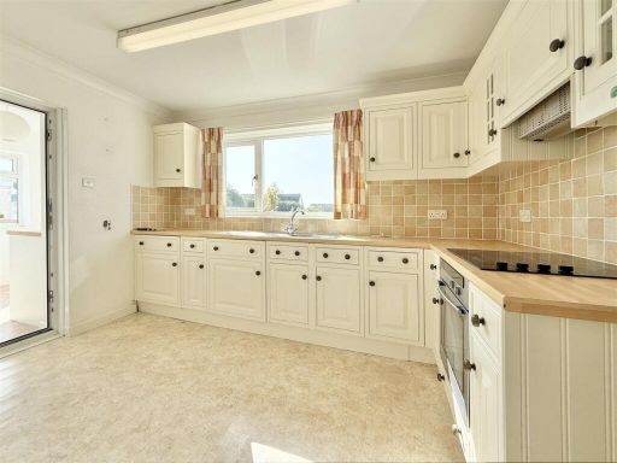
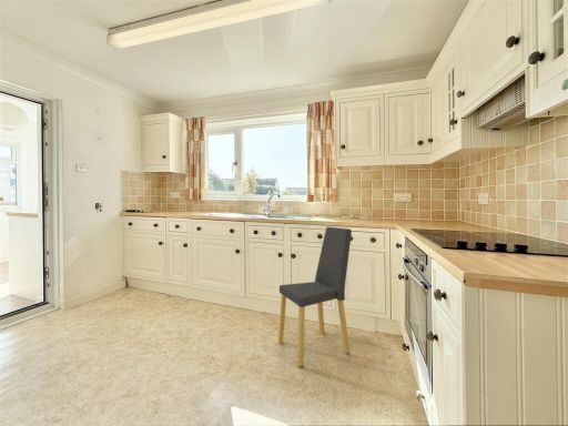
+ dining chair [277,226,353,368]
